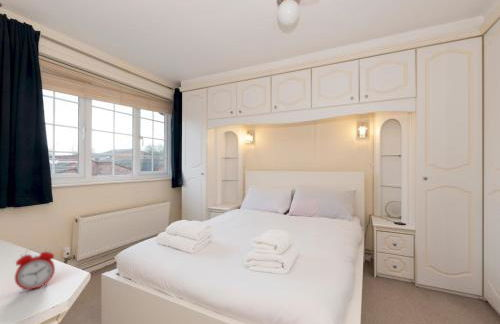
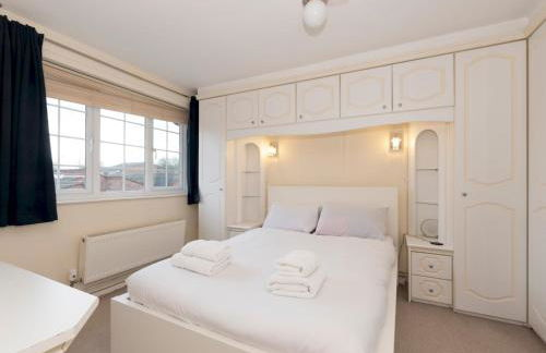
- alarm clock [14,246,56,293]
